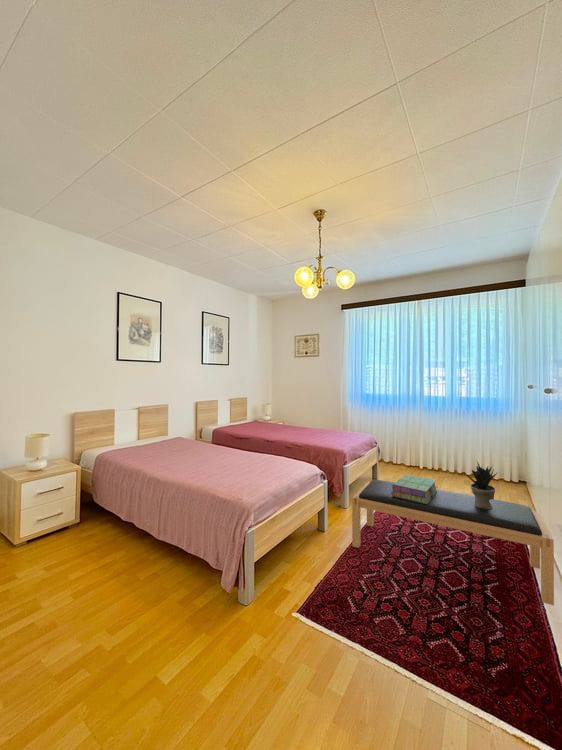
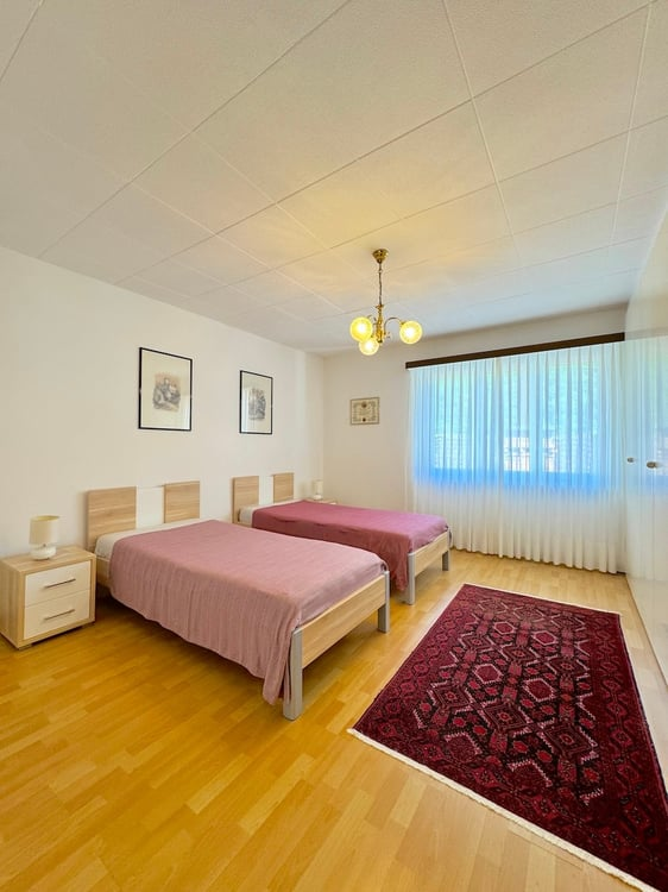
- potted plant [460,460,498,509]
- bench [351,479,555,606]
- stack of books [391,474,438,504]
